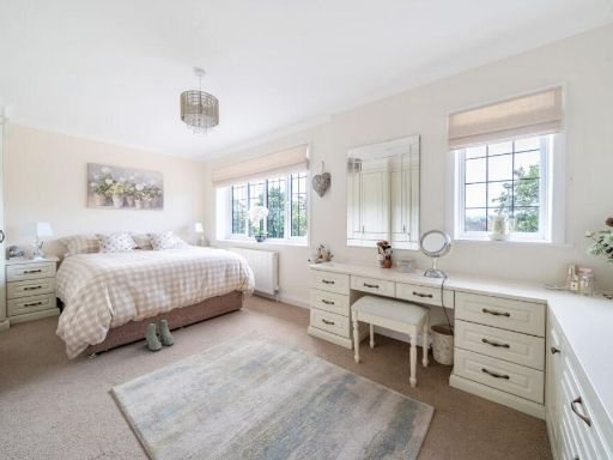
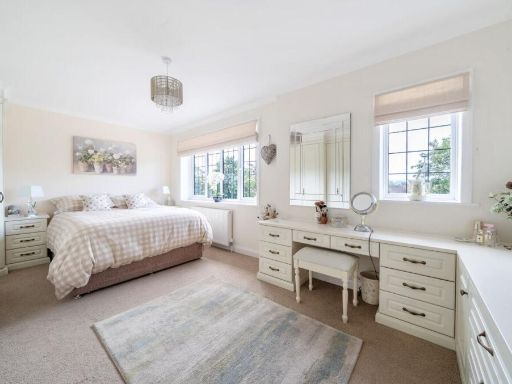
- boots [145,317,175,351]
